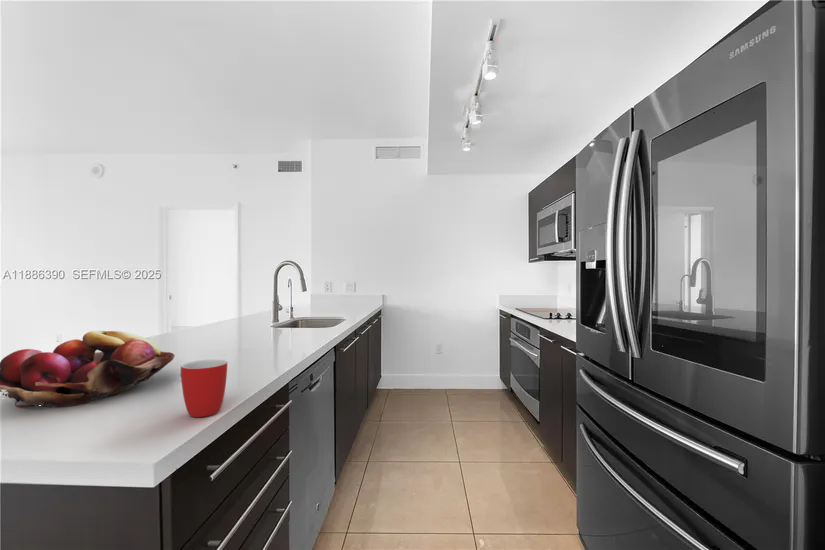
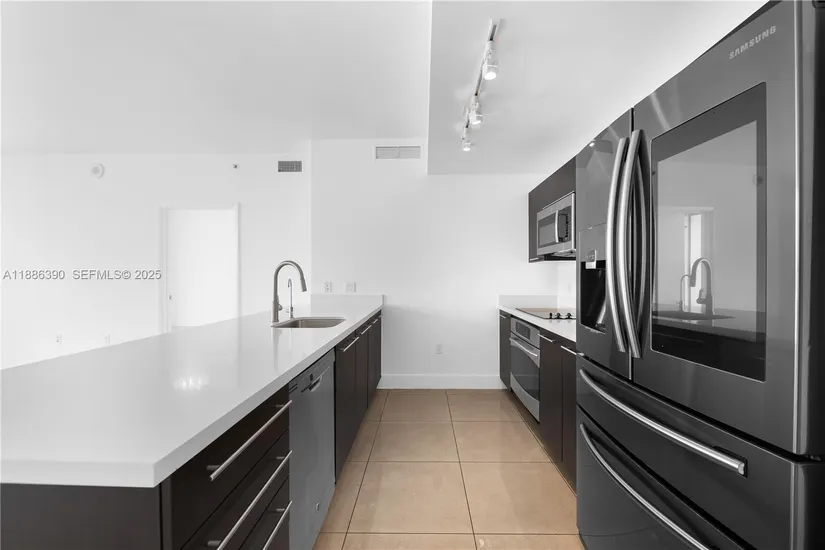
- mug [180,359,228,418]
- fruit basket [0,330,176,409]
